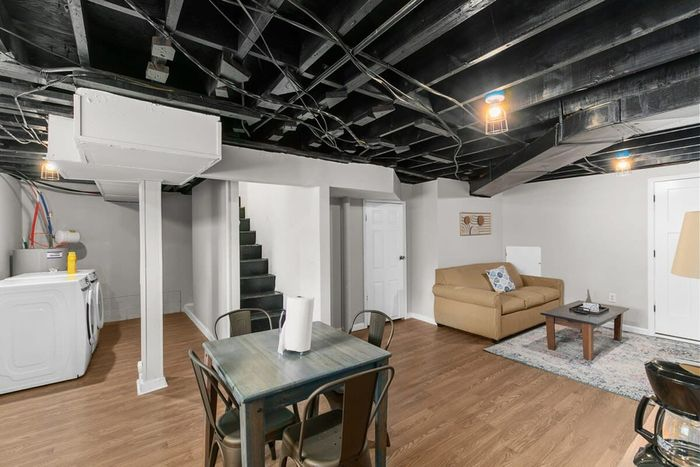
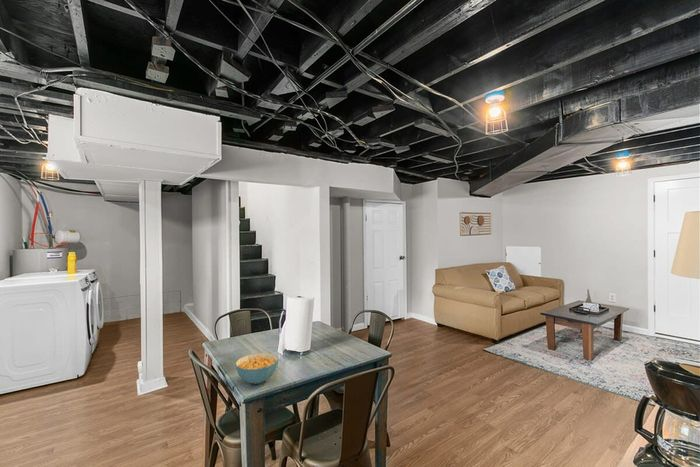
+ cereal bowl [234,352,279,385]
